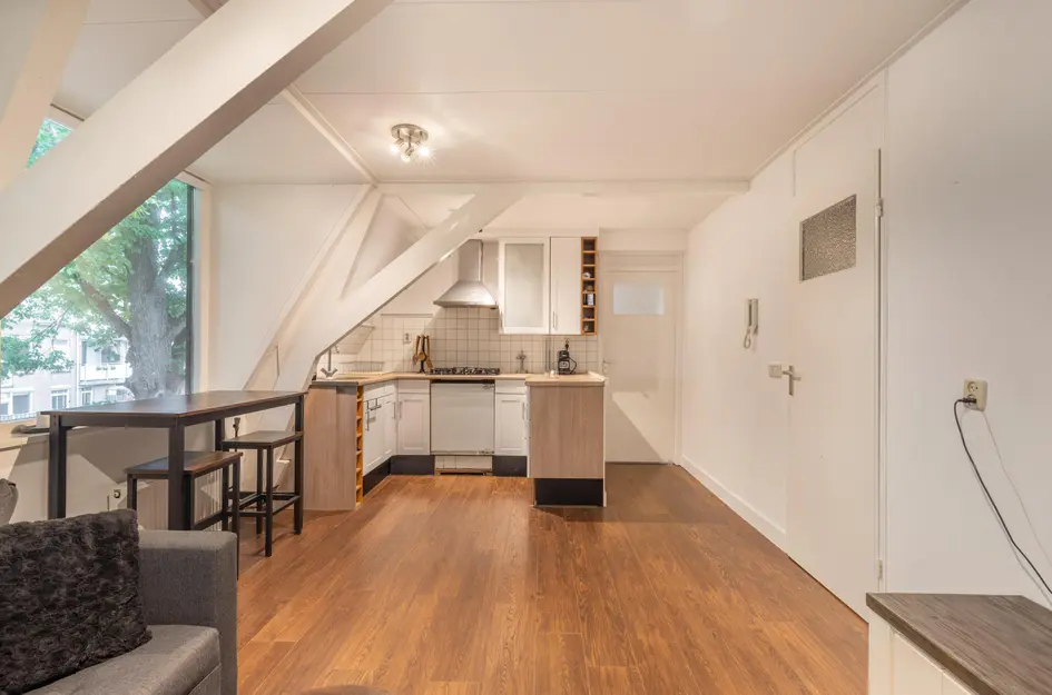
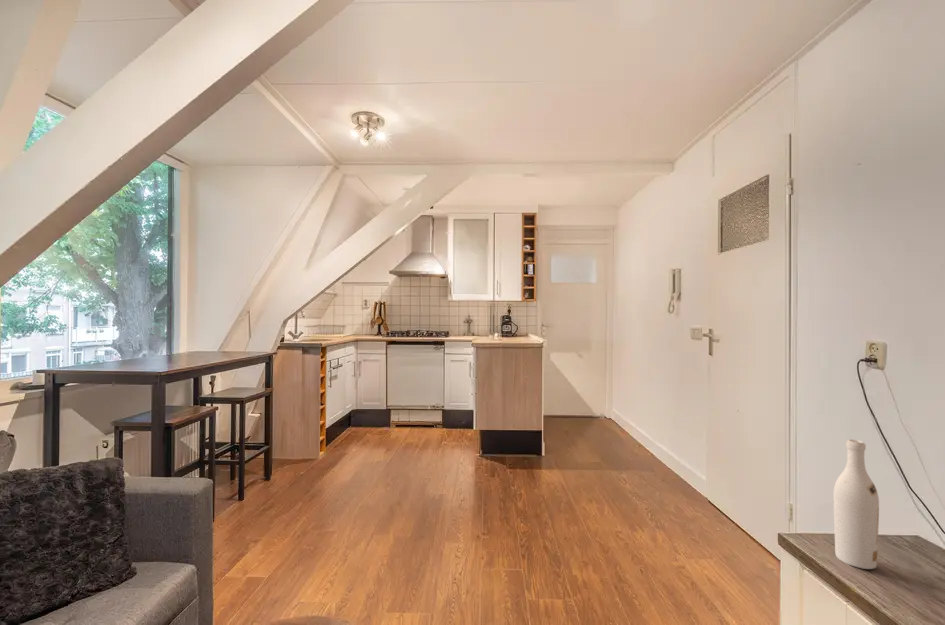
+ wine bottle [833,439,880,570]
